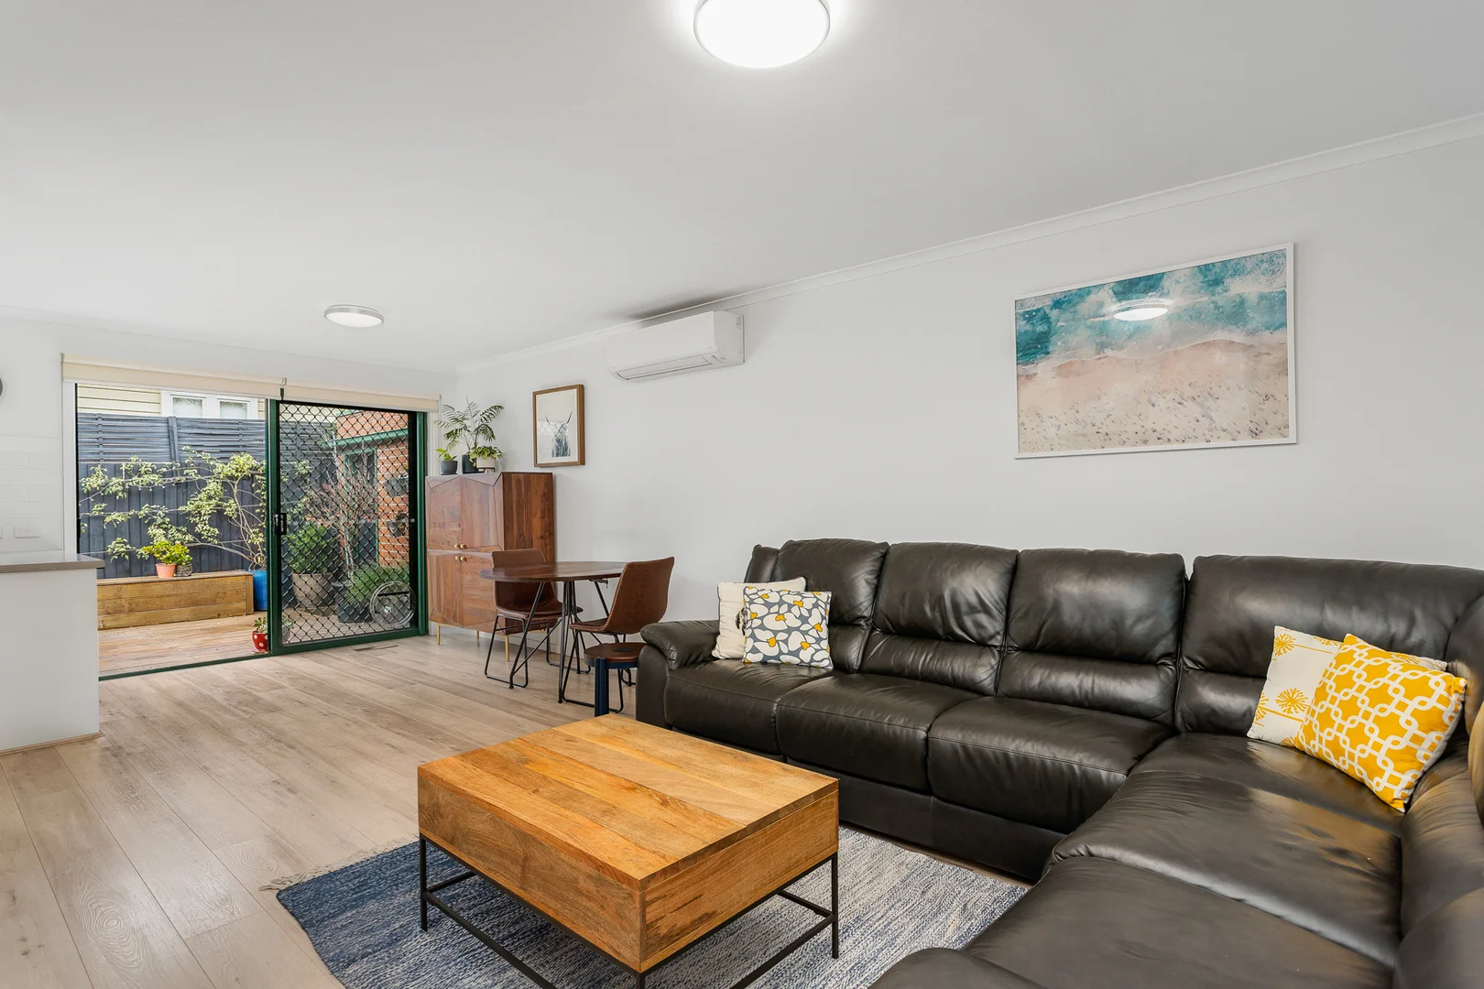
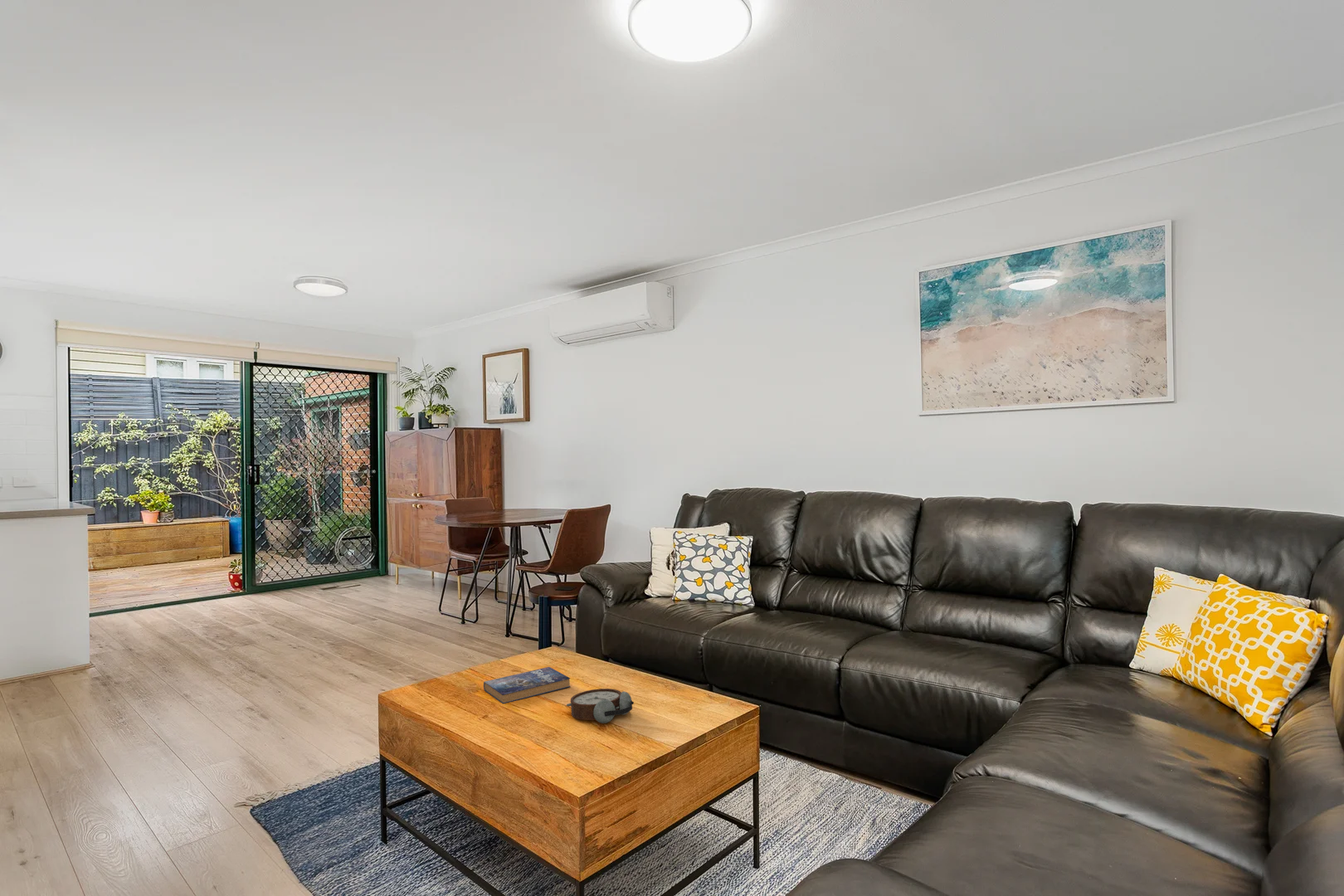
+ alarm clock [566,688,635,724]
+ book [483,666,571,704]
